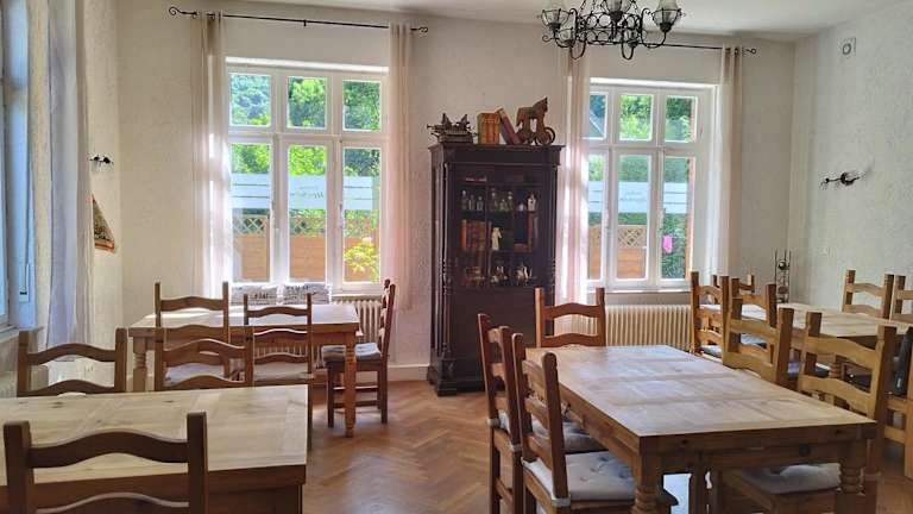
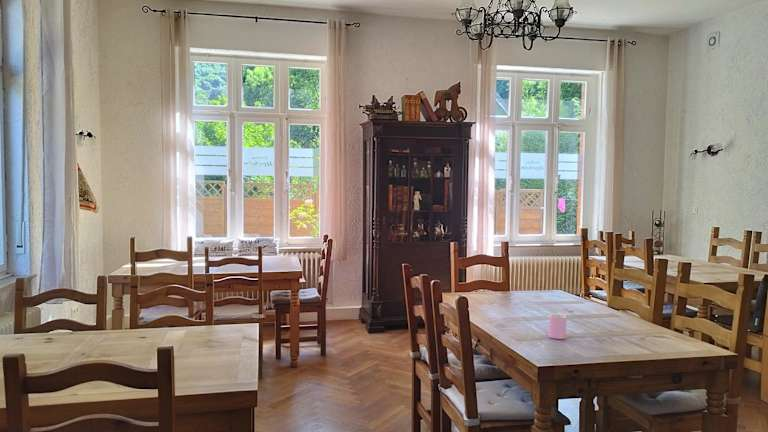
+ cup [547,313,567,340]
